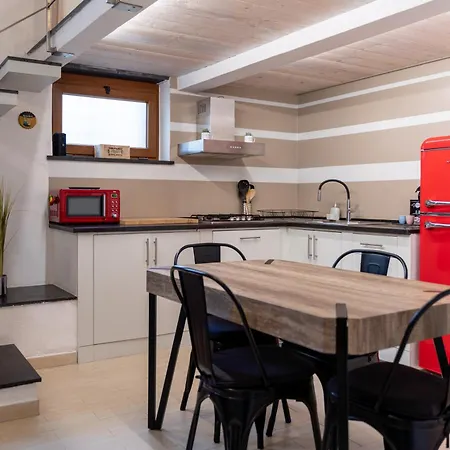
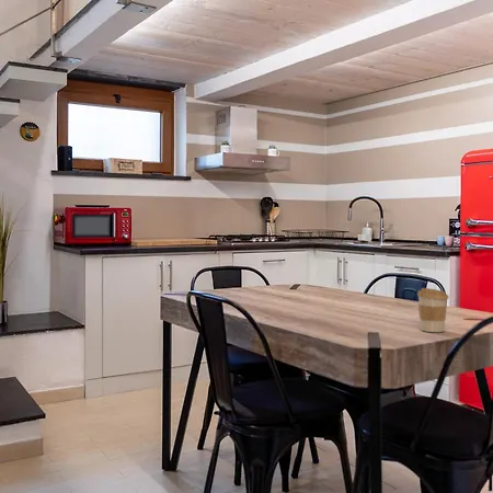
+ coffee cup [416,287,450,333]
